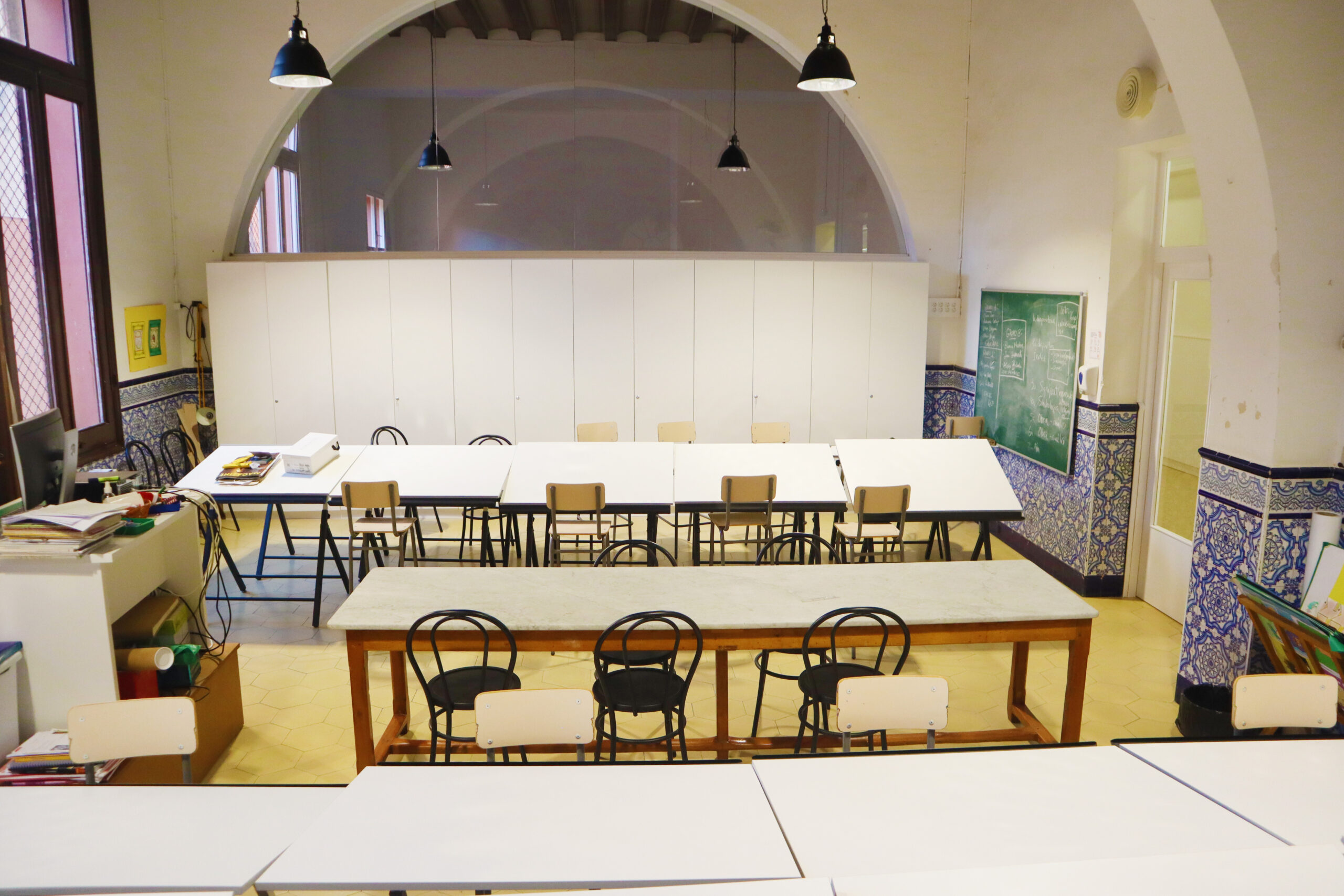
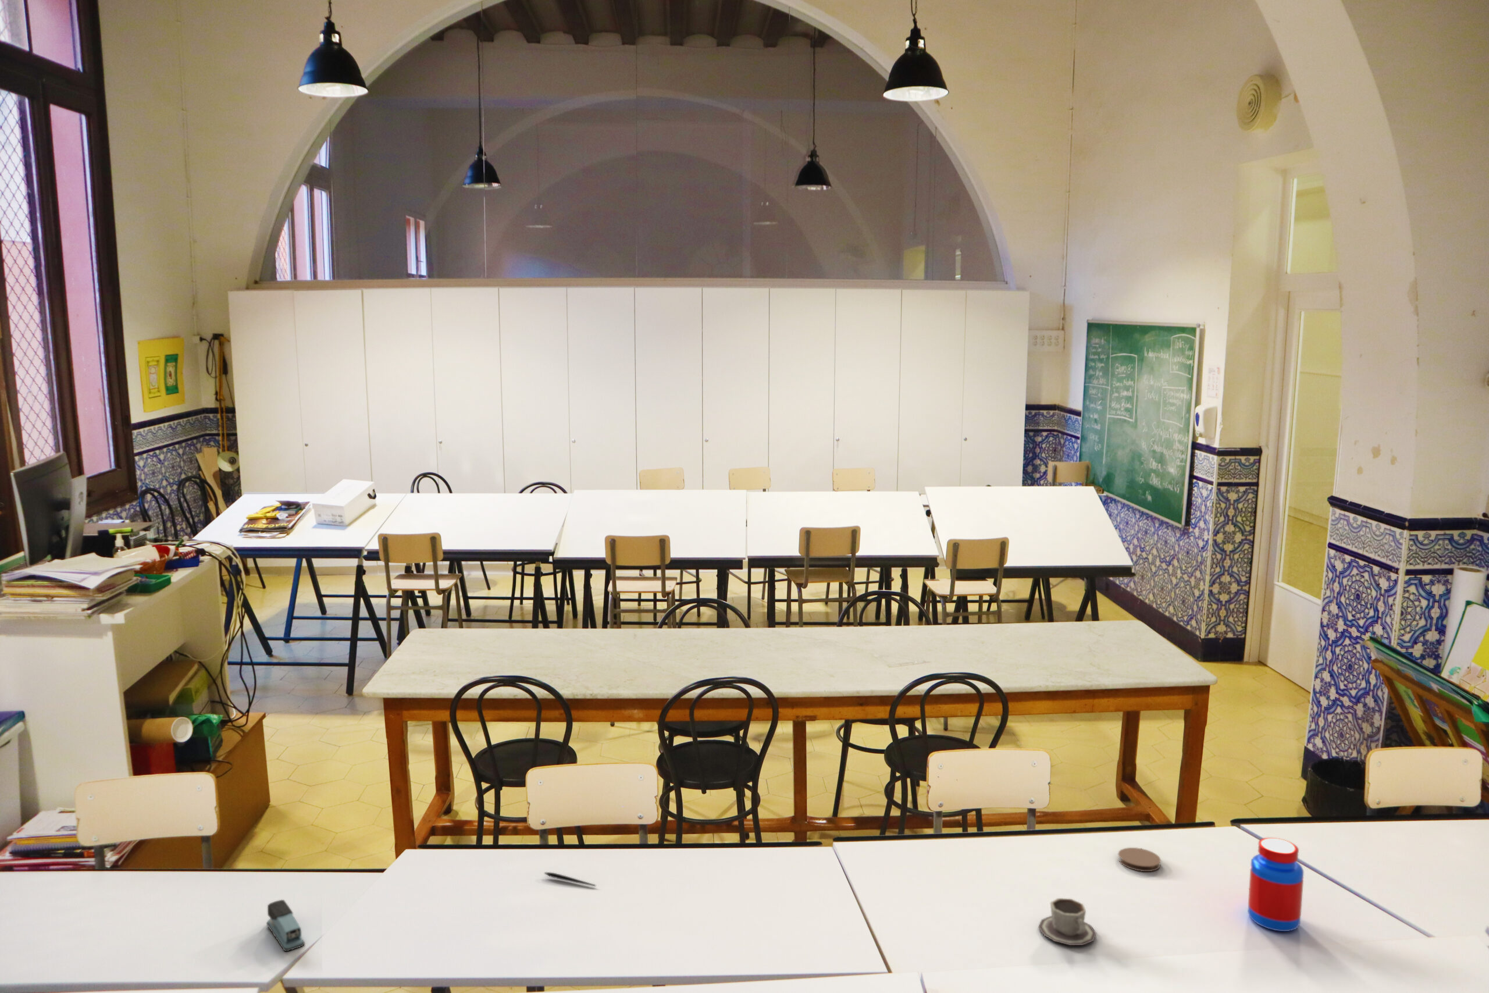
+ jar [1247,837,1304,932]
+ cup [1038,898,1097,945]
+ coaster [1118,847,1161,872]
+ pen [544,871,596,887]
+ stapler [266,899,306,952]
